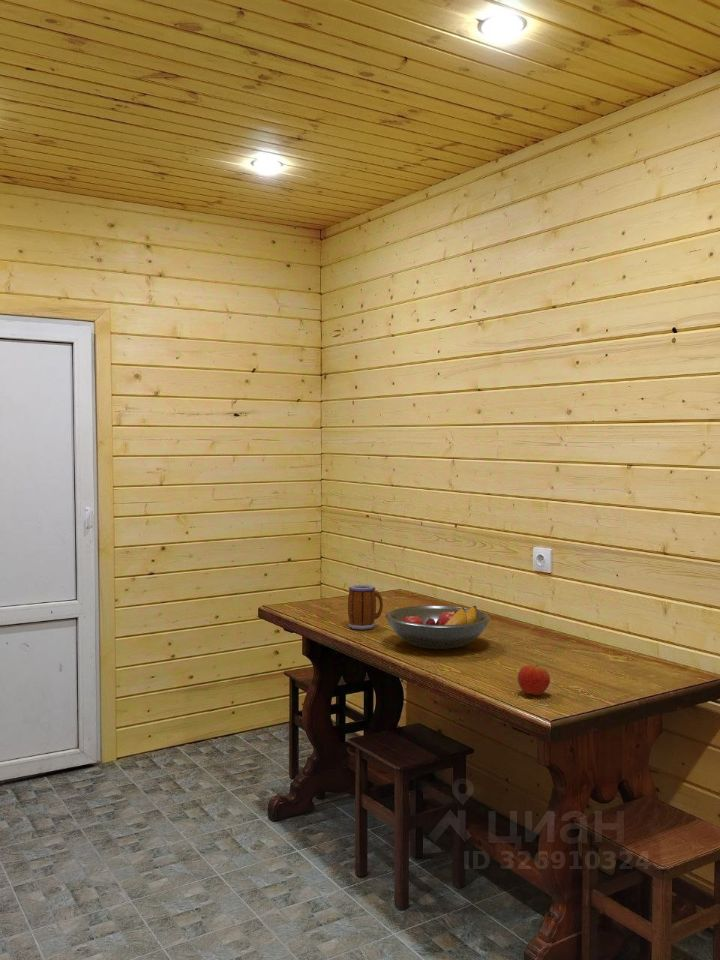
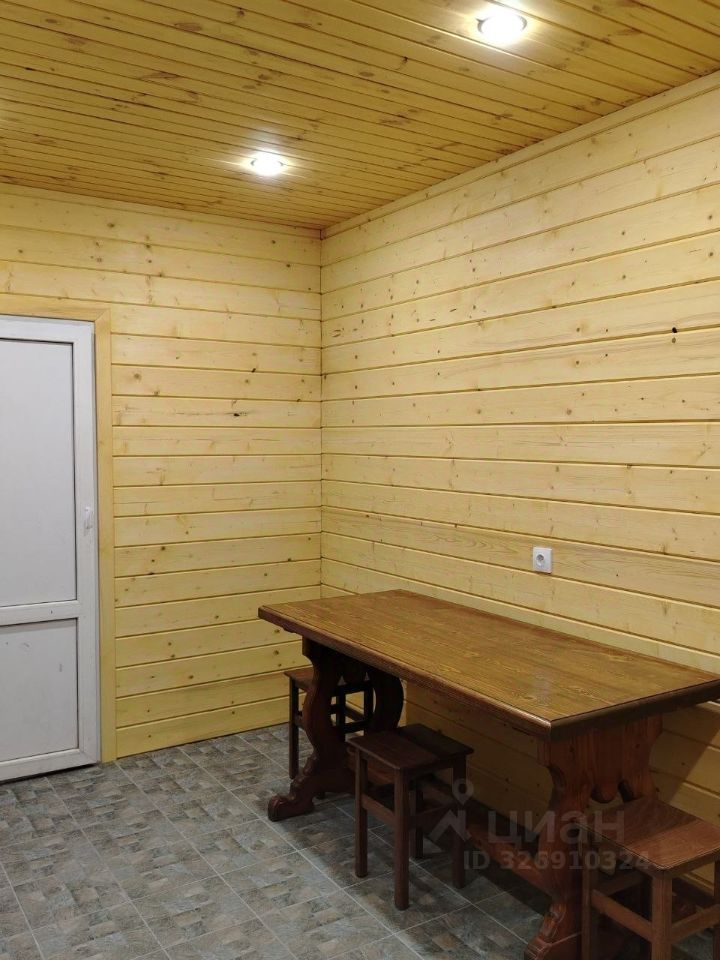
- apple [517,664,551,696]
- fruit bowl [385,605,491,650]
- mug [347,584,384,631]
